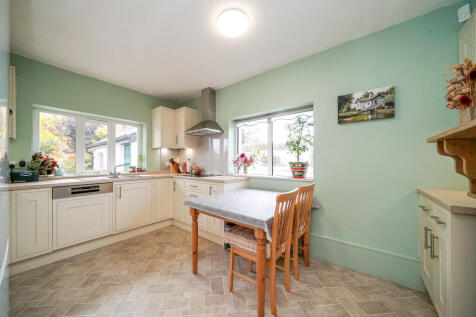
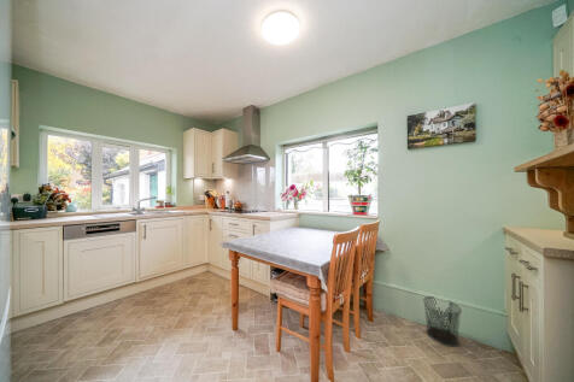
+ waste bin [422,295,463,347]
